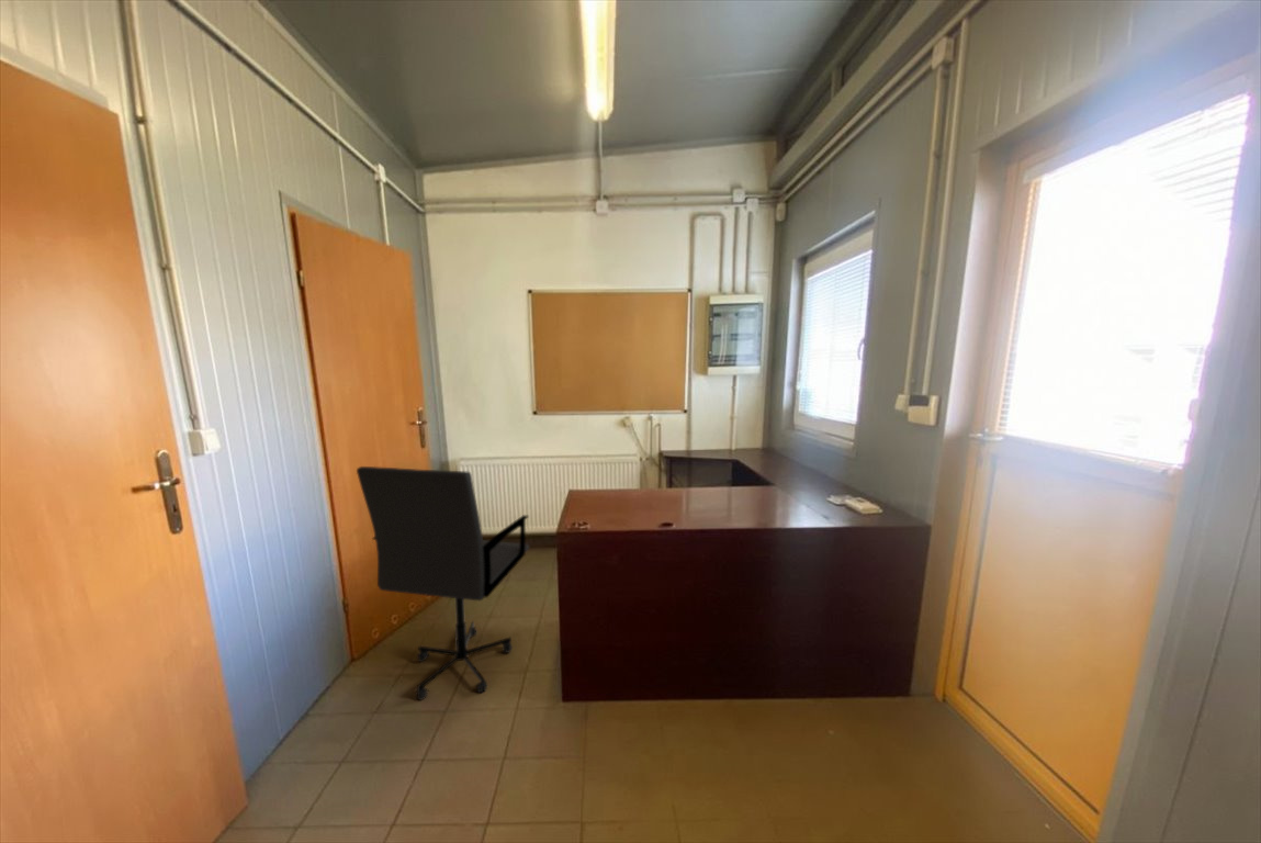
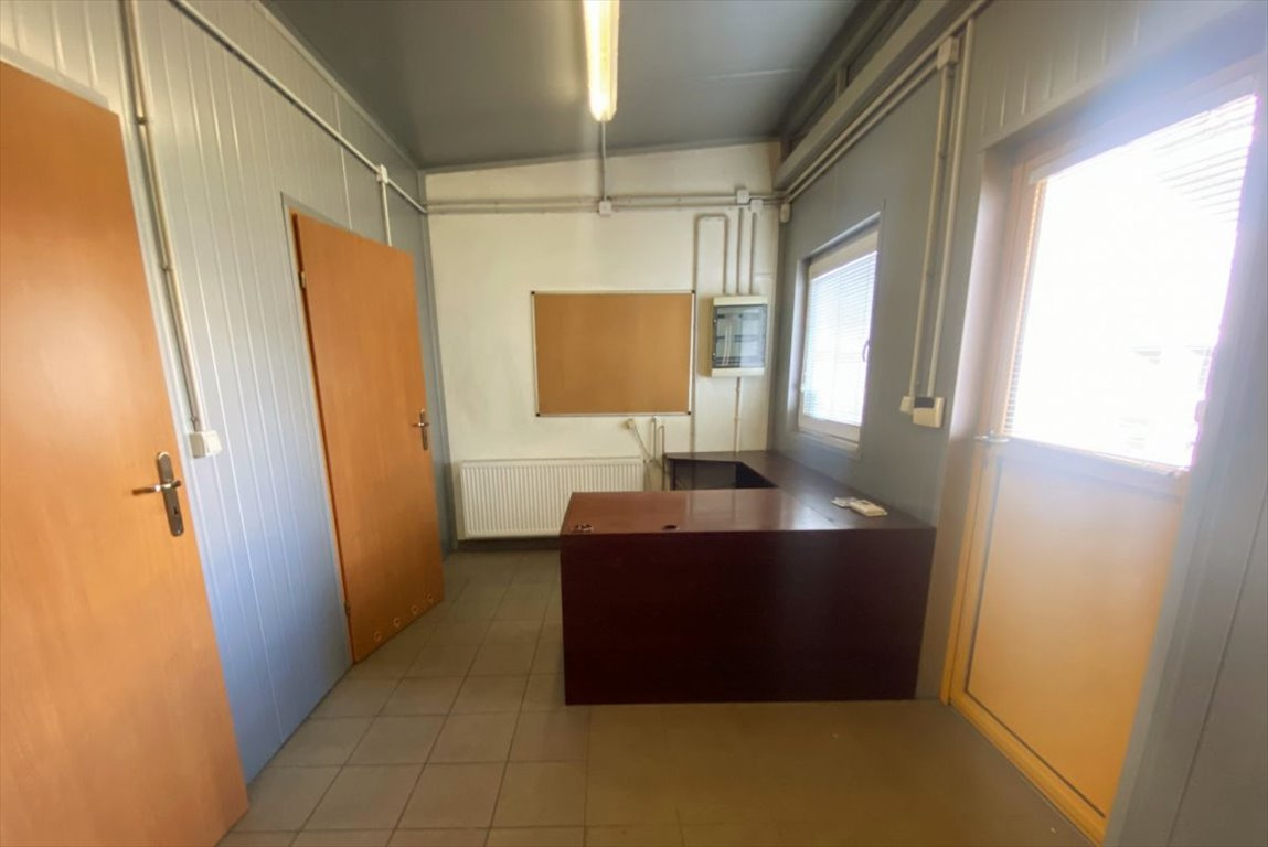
- office chair [356,465,531,701]
